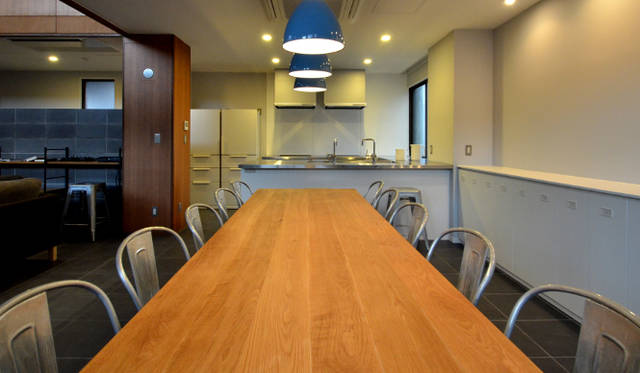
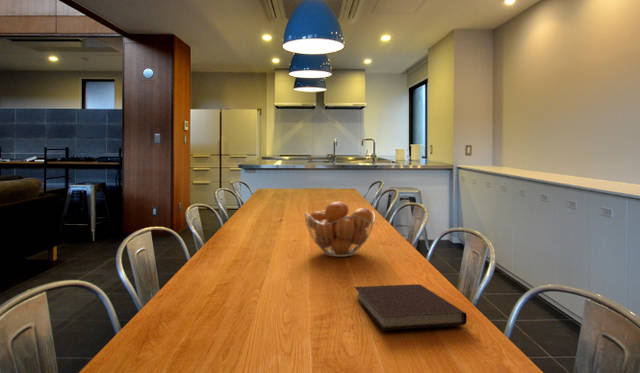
+ fruit basket [303,200,376,258]
+ notebook [353,283,468,331]
